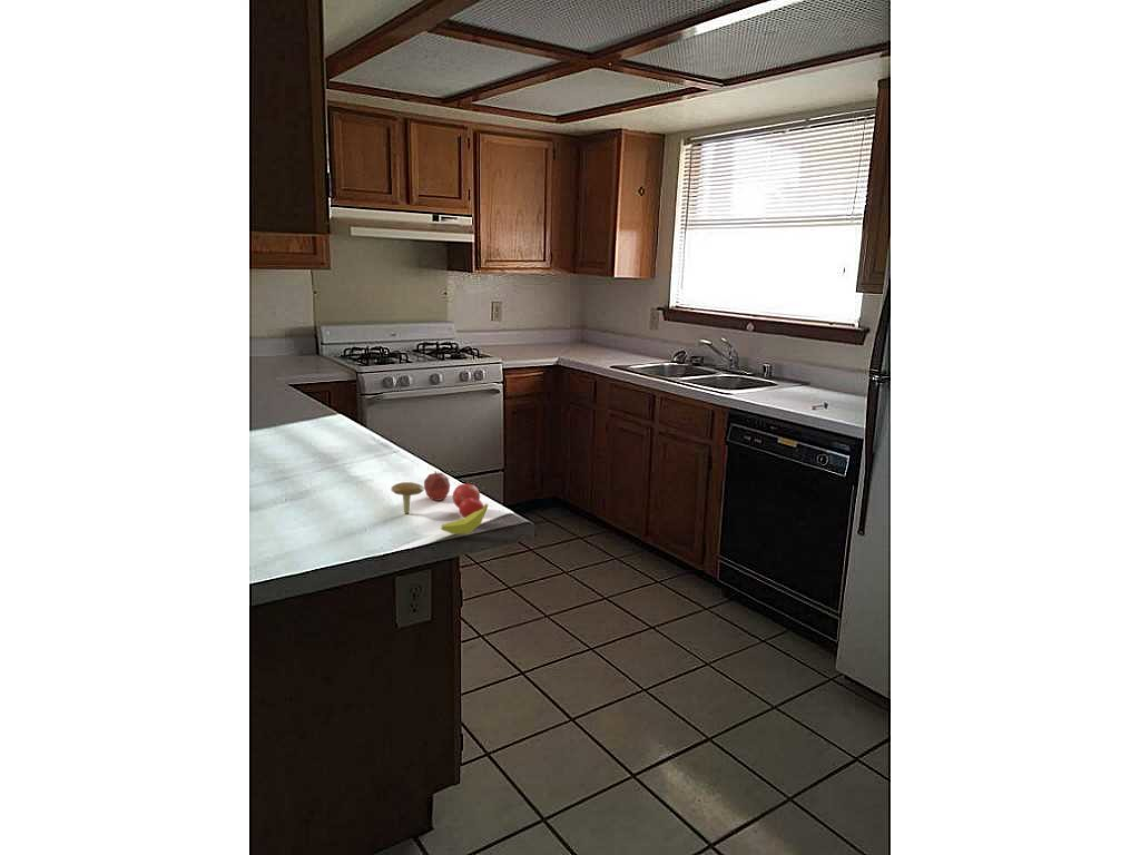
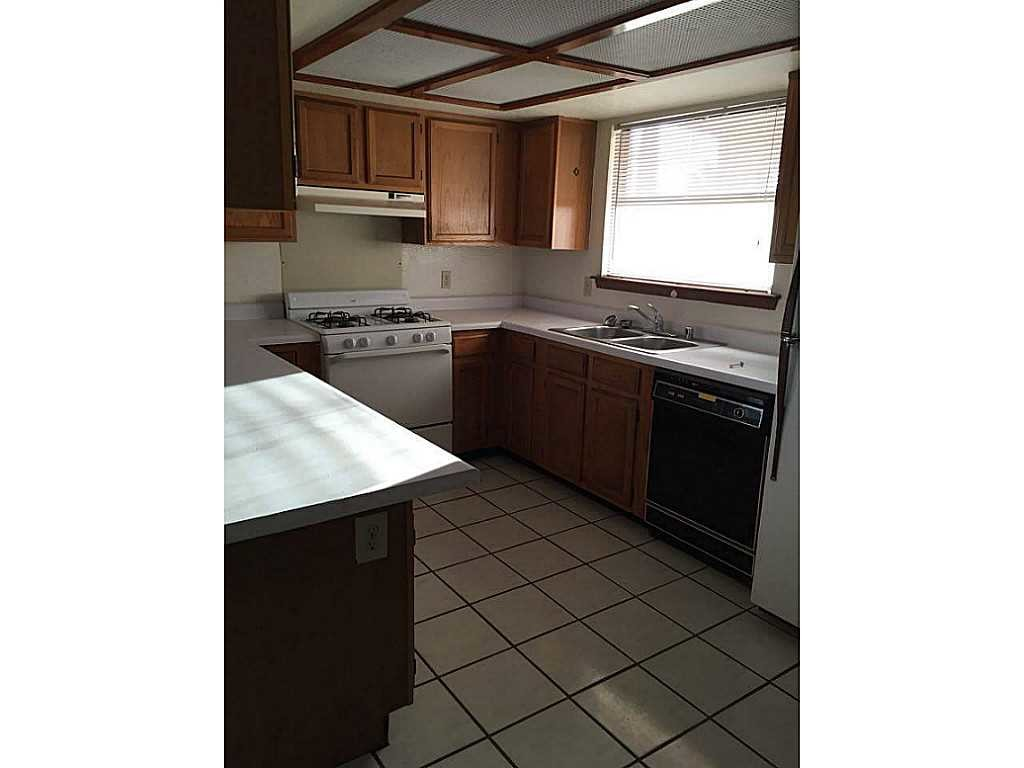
- fruit [391,470,489,535]
